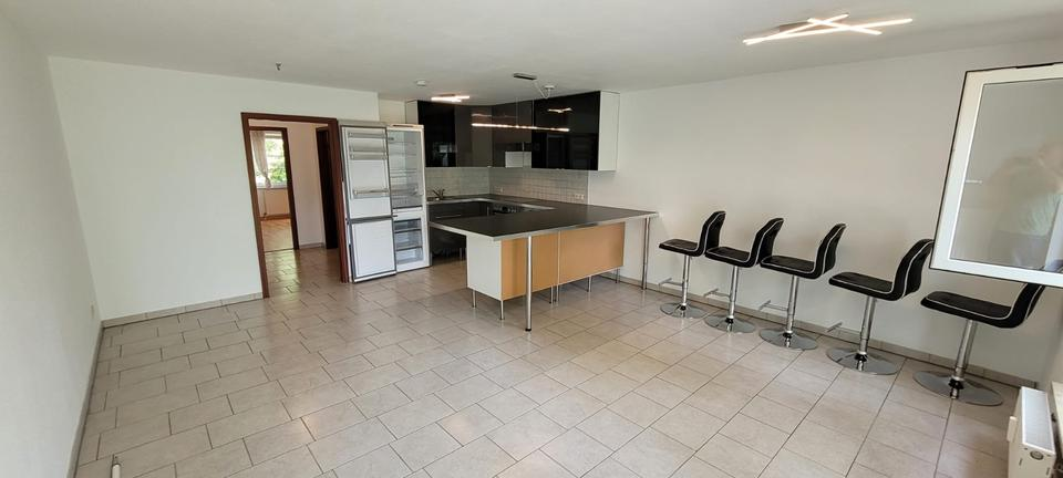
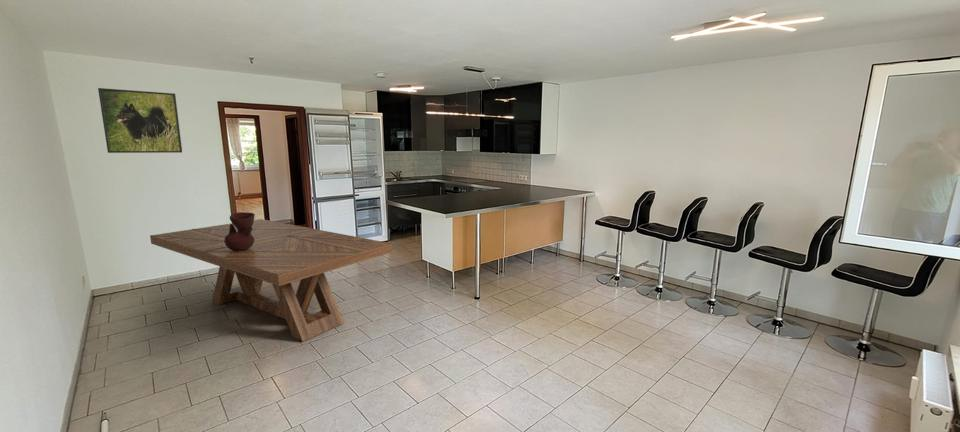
+ vase [224,211,256,251]
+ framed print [97,87,183,154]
+ dining table [149,218,393,342]
